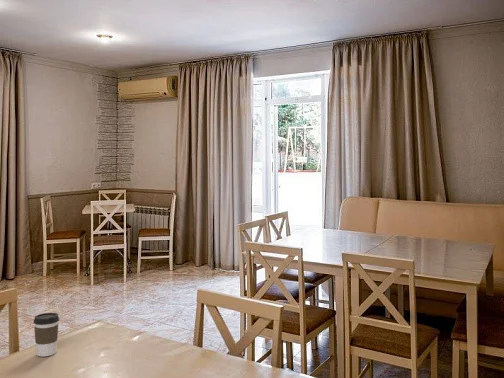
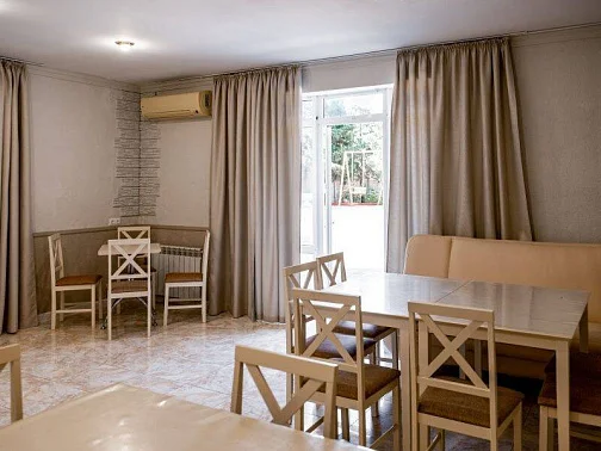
- coffee cup [32,312,60,357]
